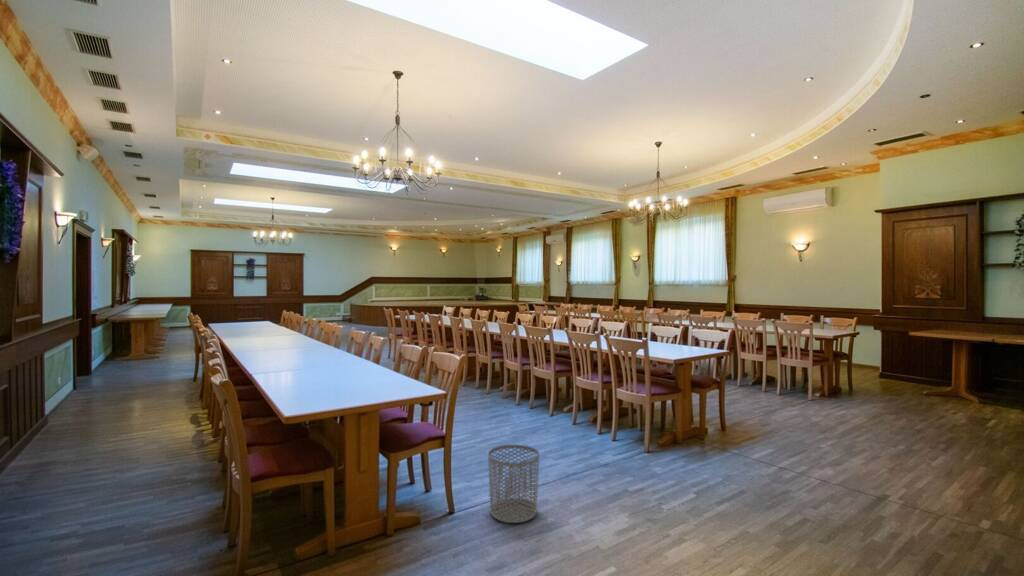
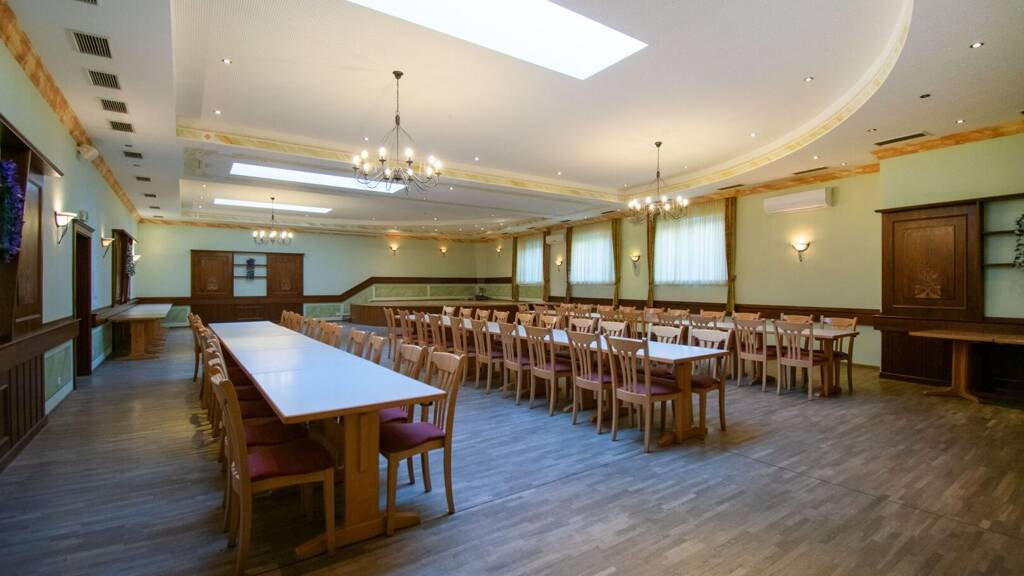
- waste bin [487,444,540,524]
